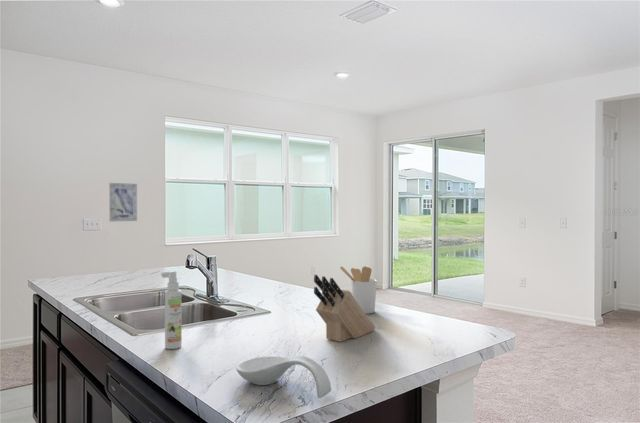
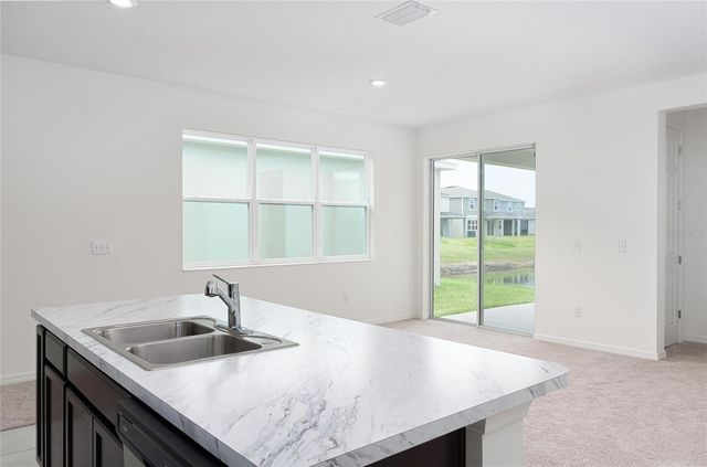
- knife block [313,274,376,343]
- spray bottle [160,270,183,350]
- utensil holder [339,265,378,315]
- spoon rest [235,355,332,399]
- wall art [109,182,138,222]
